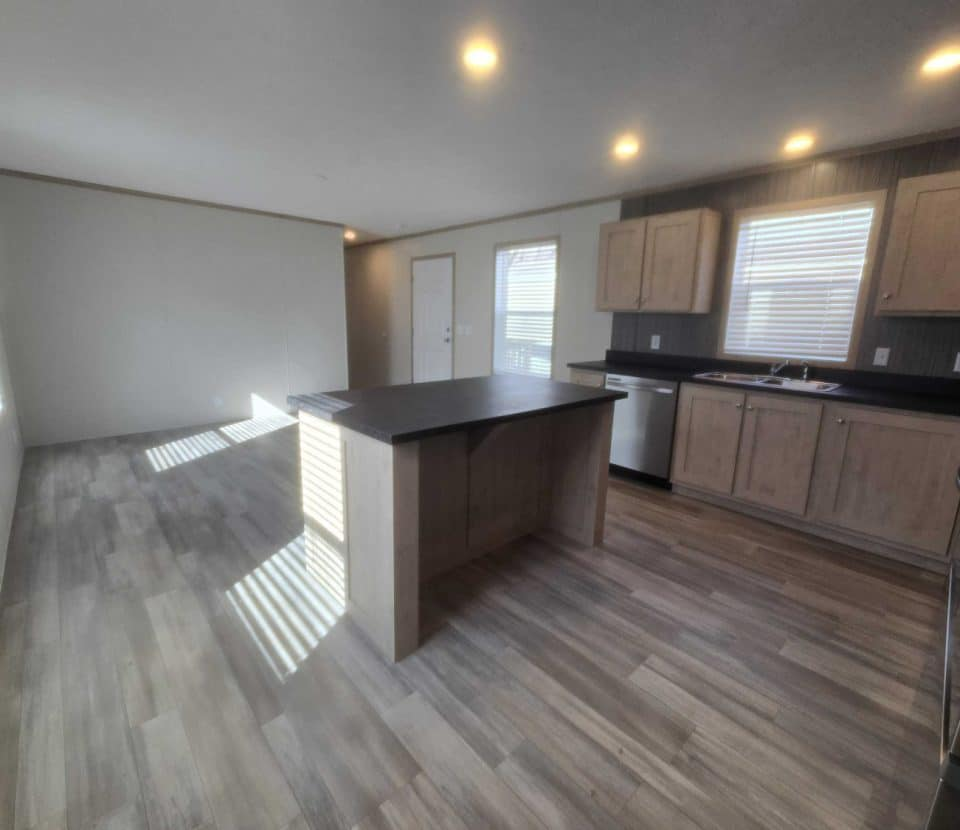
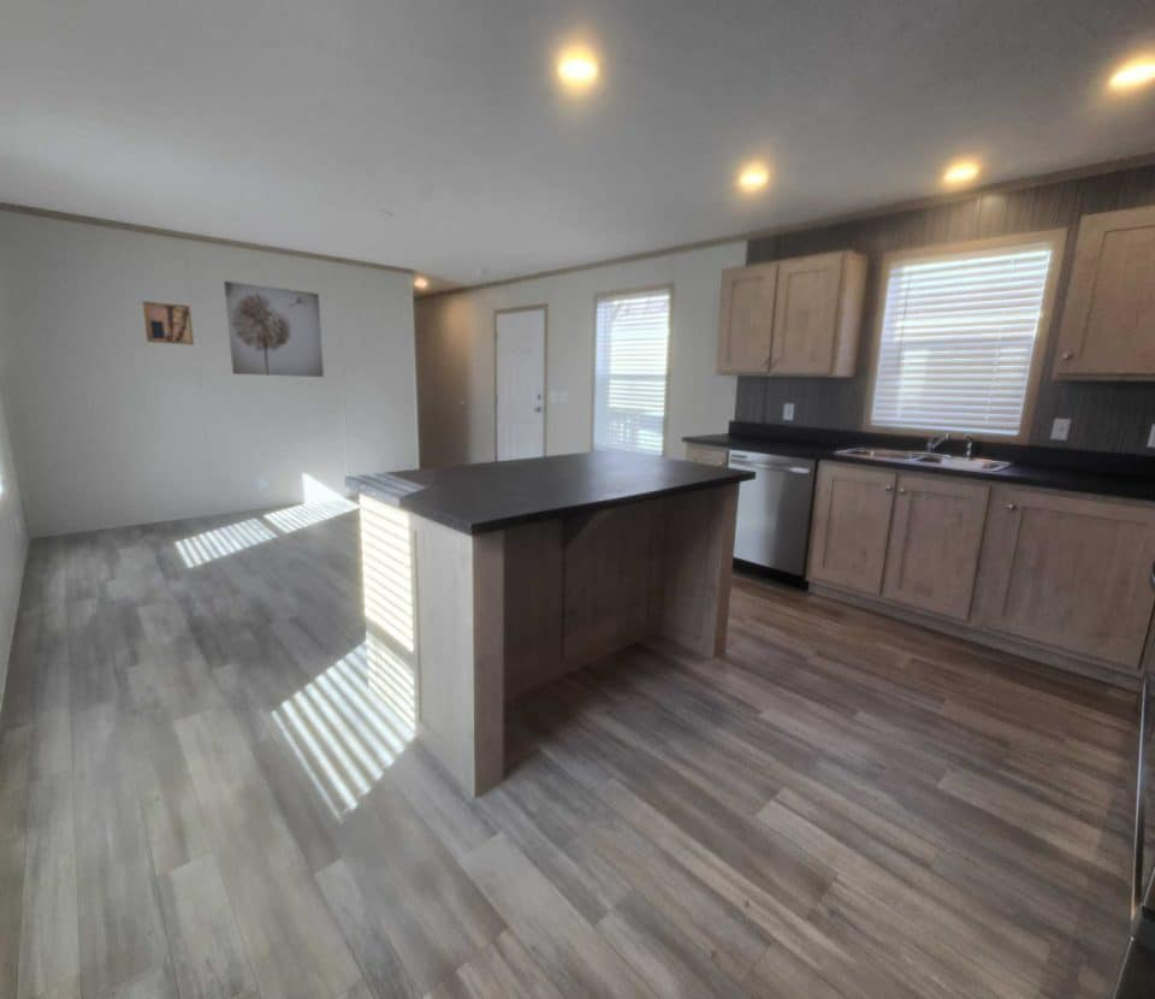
+ wall art [141,300,195,347]
+ wall art [223,280,325,378]
